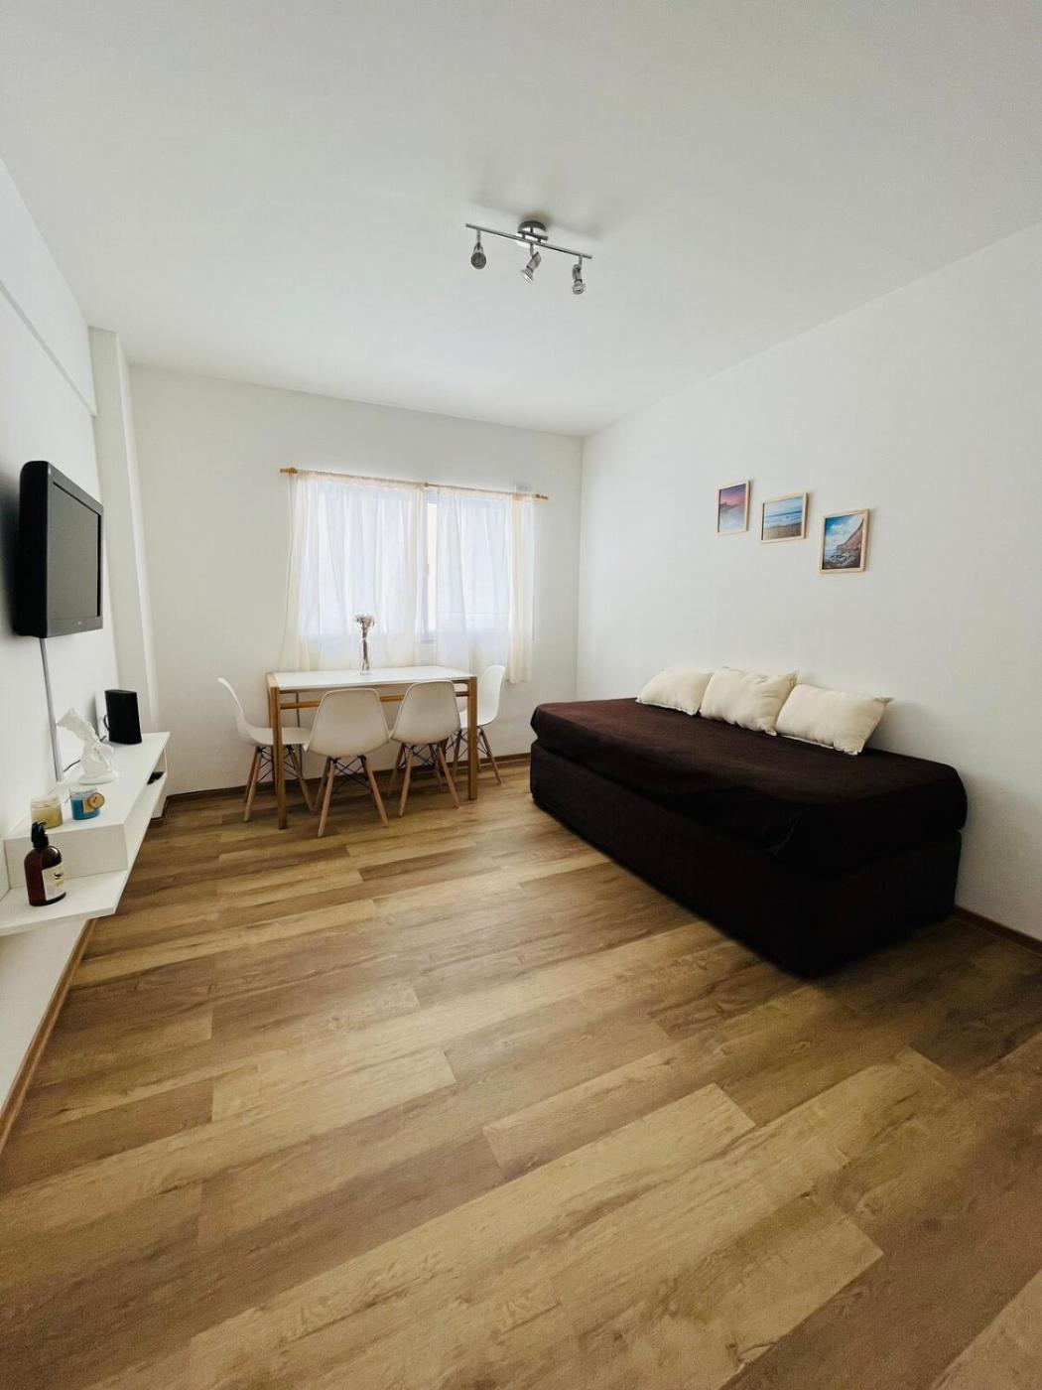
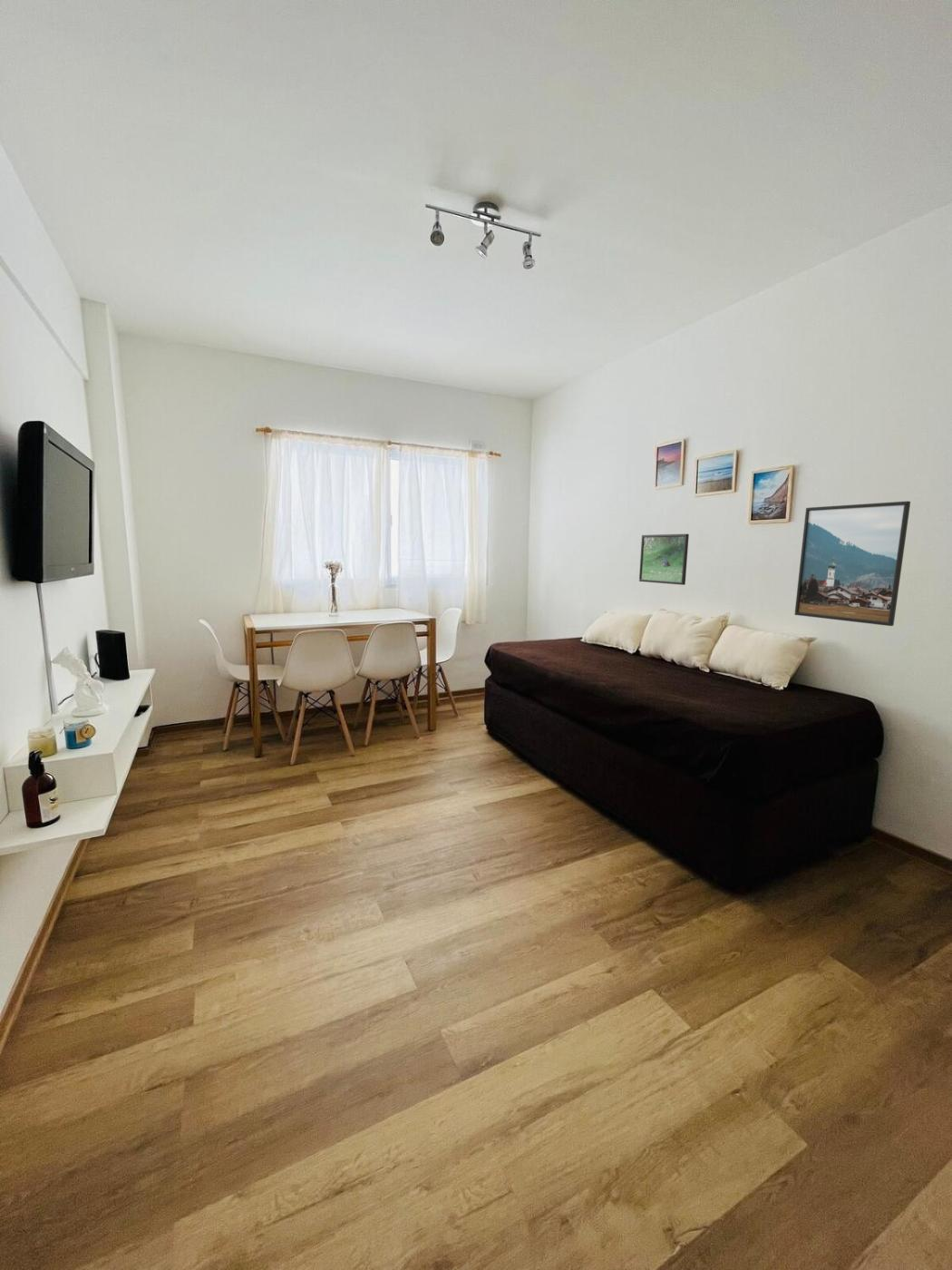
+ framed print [794,501,911,627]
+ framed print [638,533,690,586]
